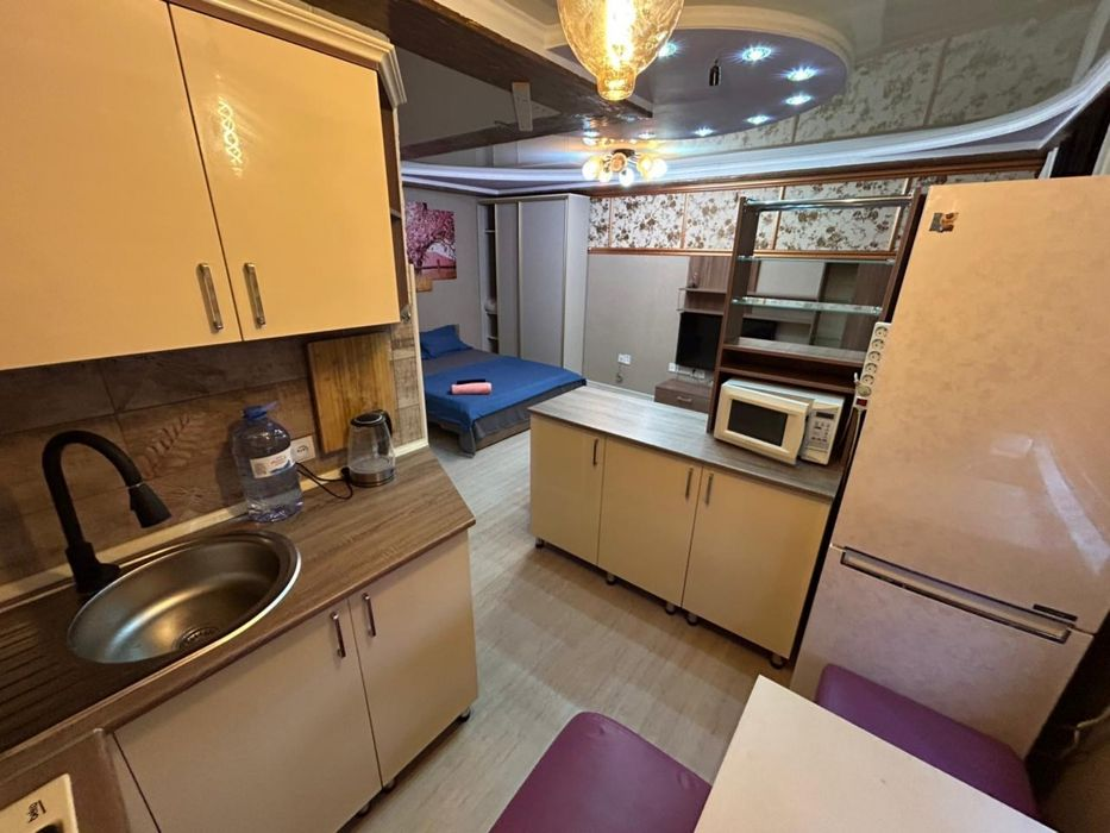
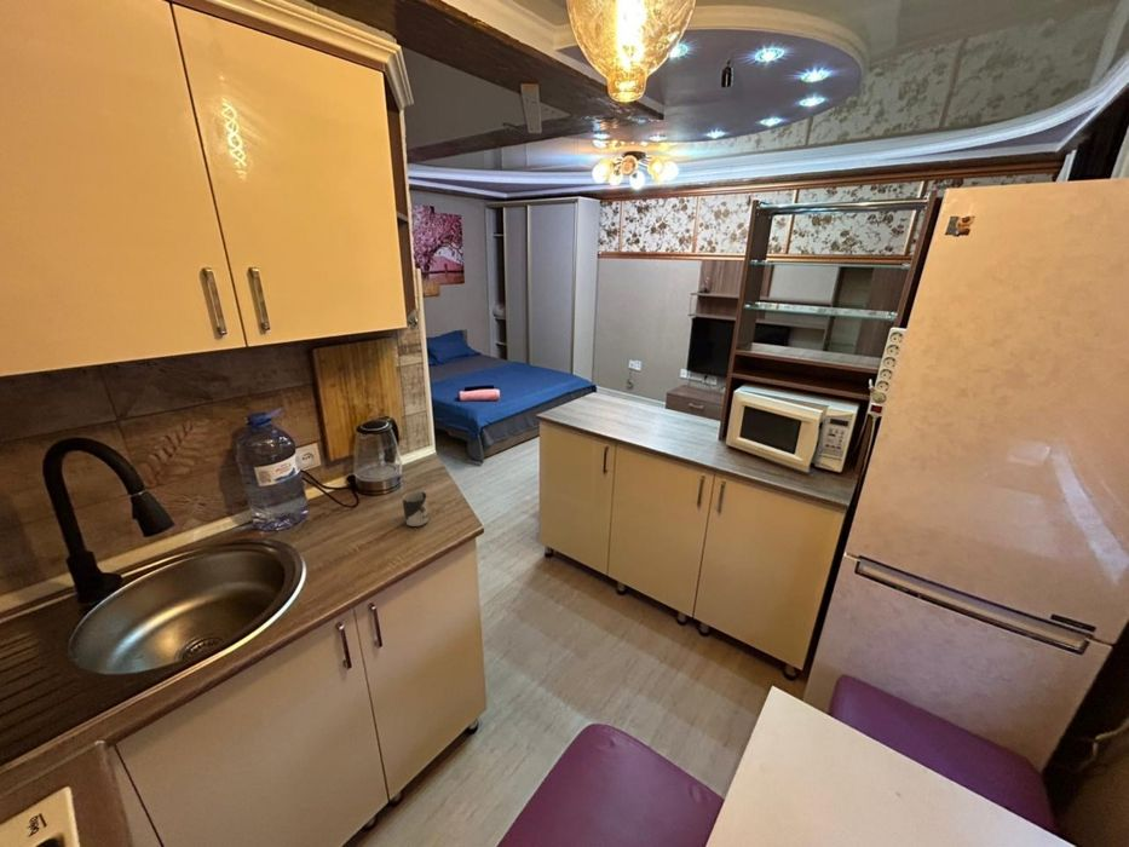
+ cup [402,490,430,528]
